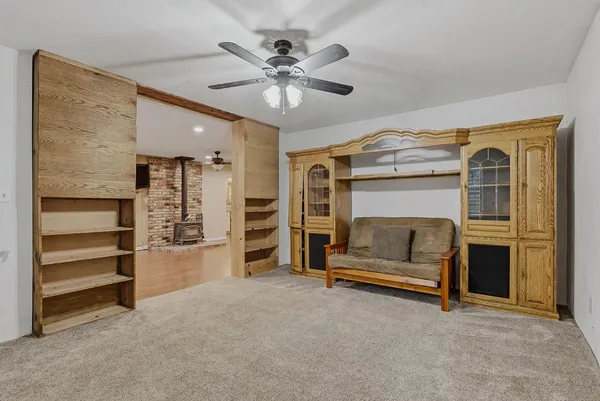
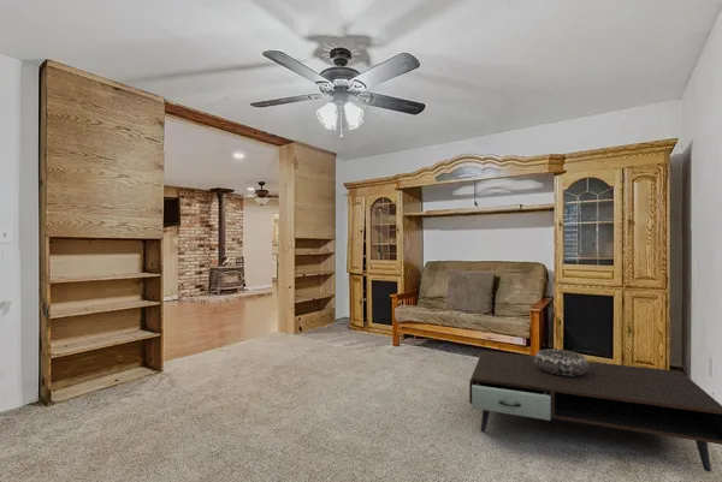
+ decorative bowl [534,347,590,376]
+ coffee table [468,350,722,474]
